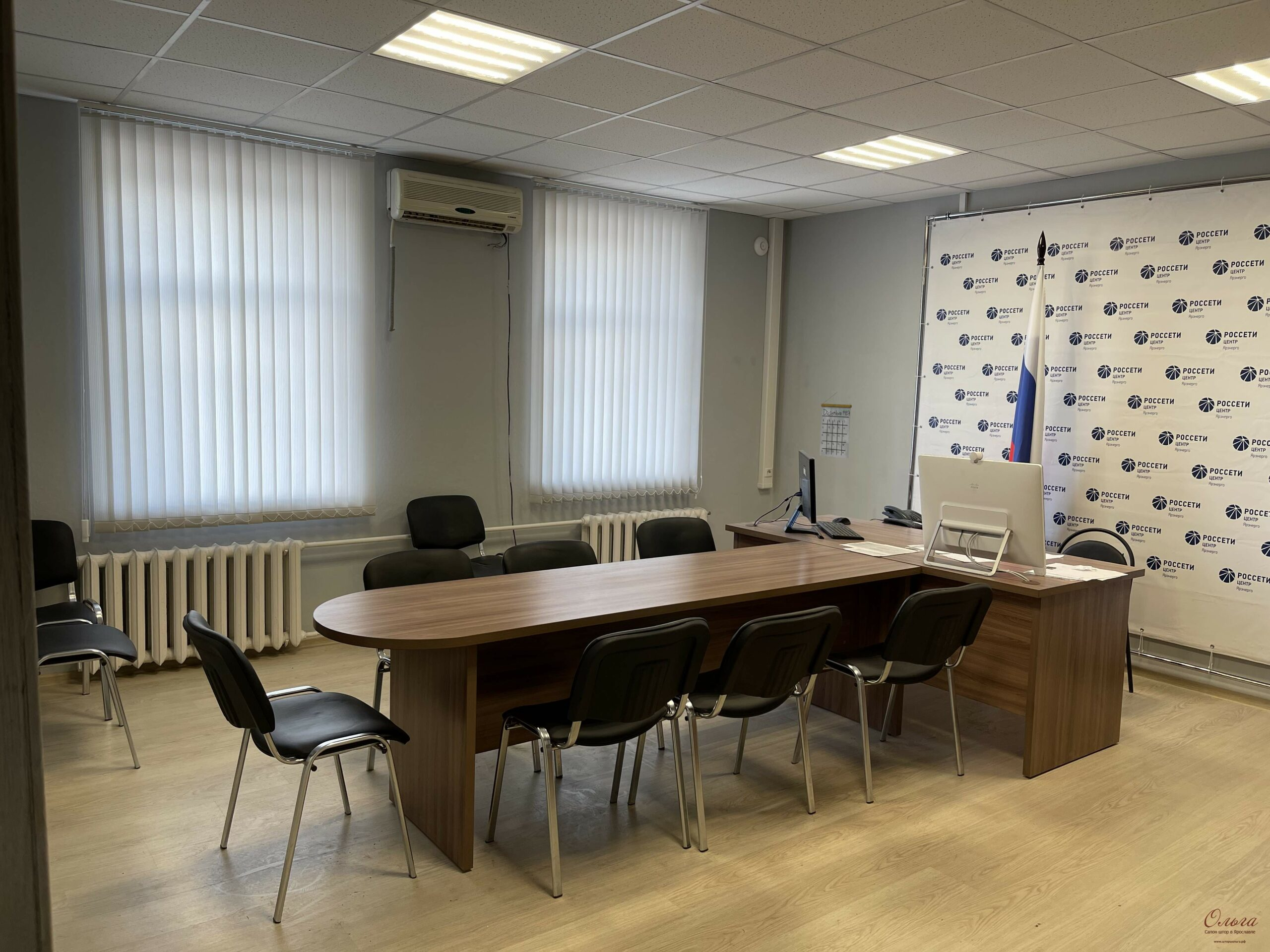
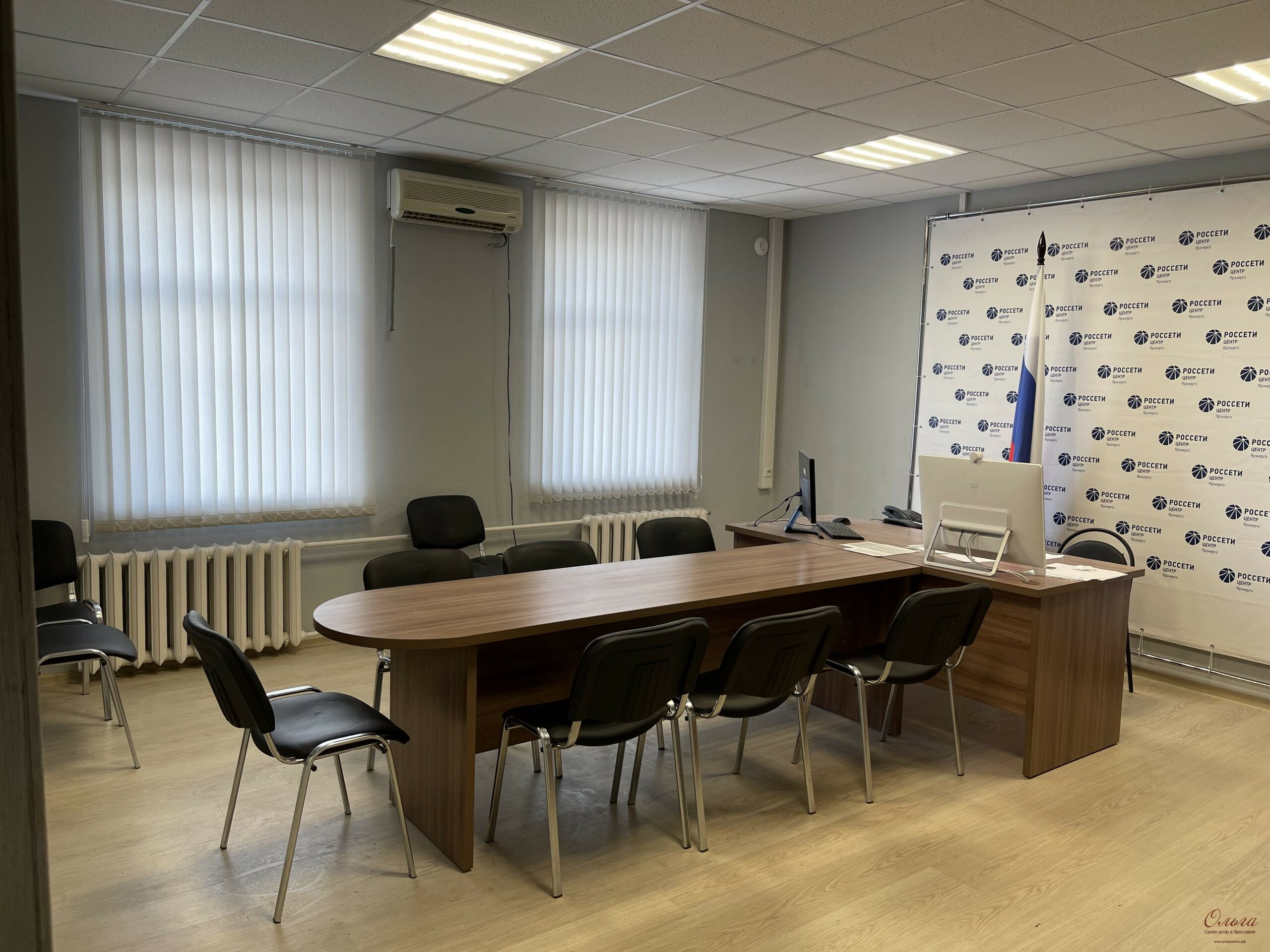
- calendar [819,392,852,459]
